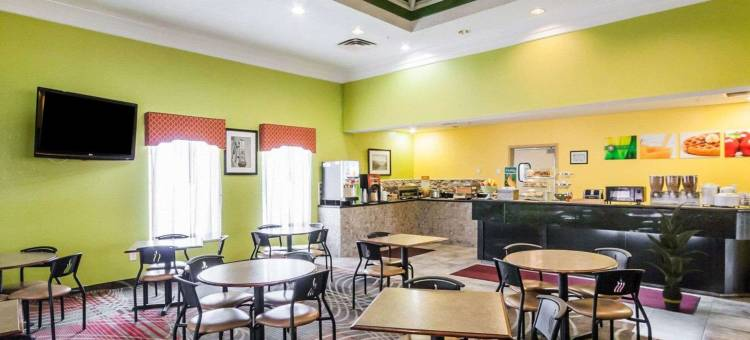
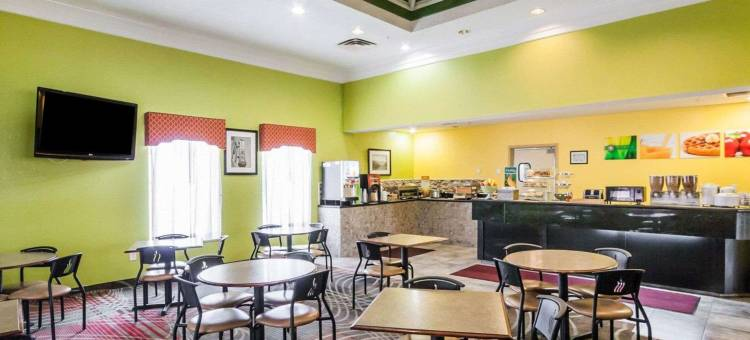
- indoor plant [639,201,710,312]
